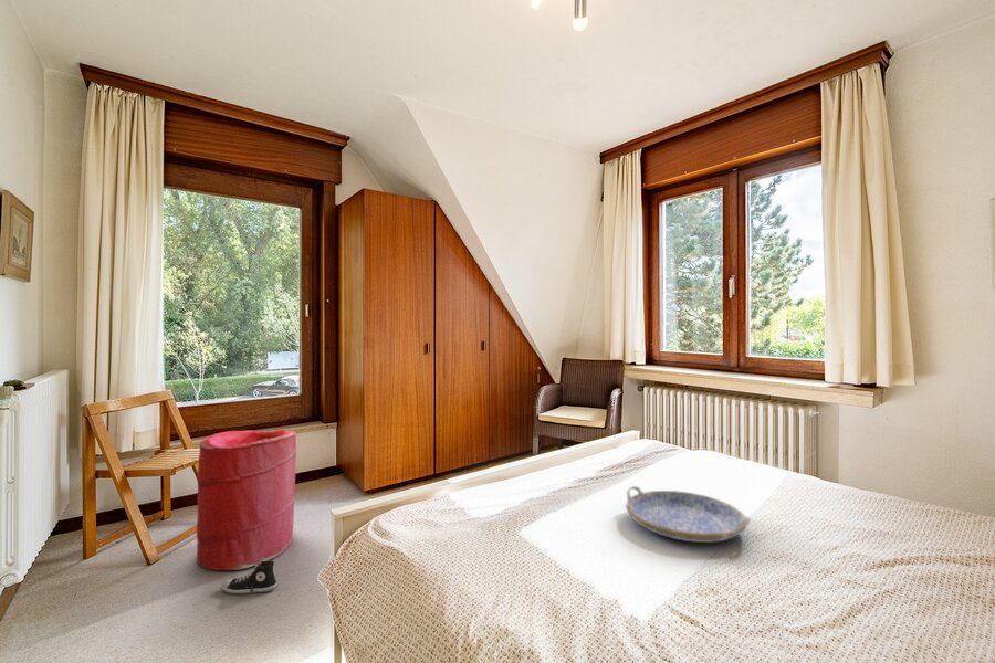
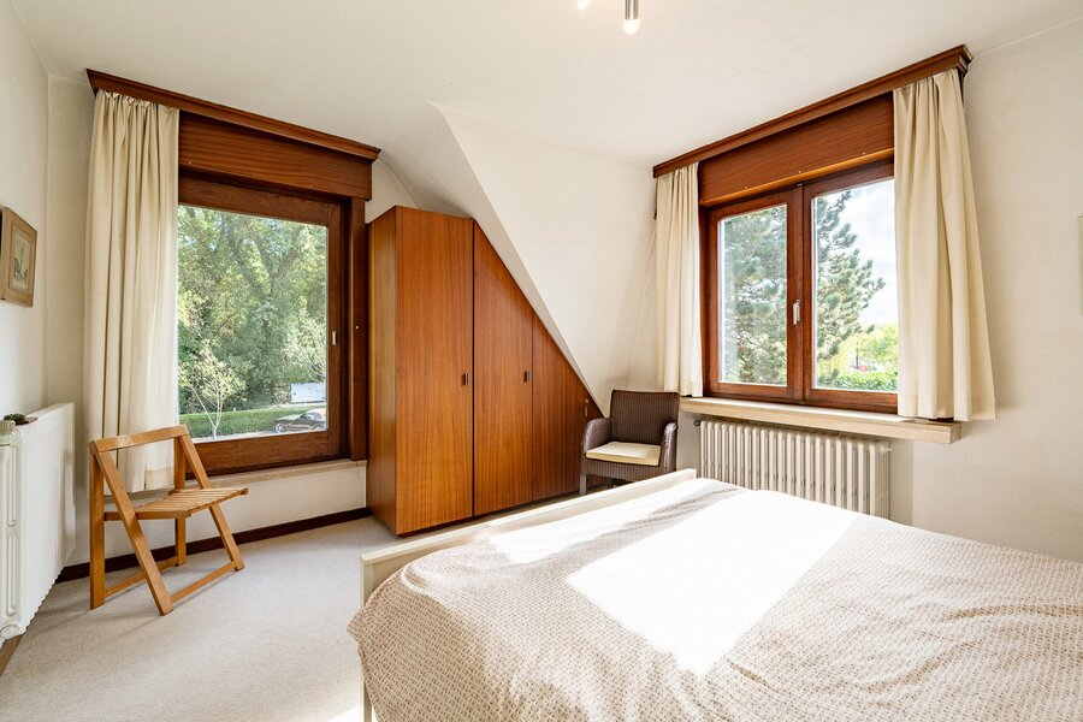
- sneaker [221,559,279,594]
- serving tray [625,485,752,544]
- laundry hamper [196,429,297,571]
